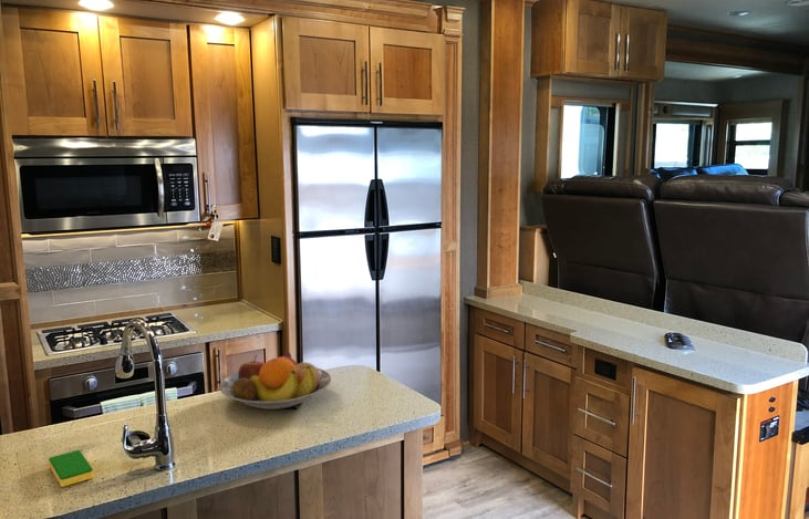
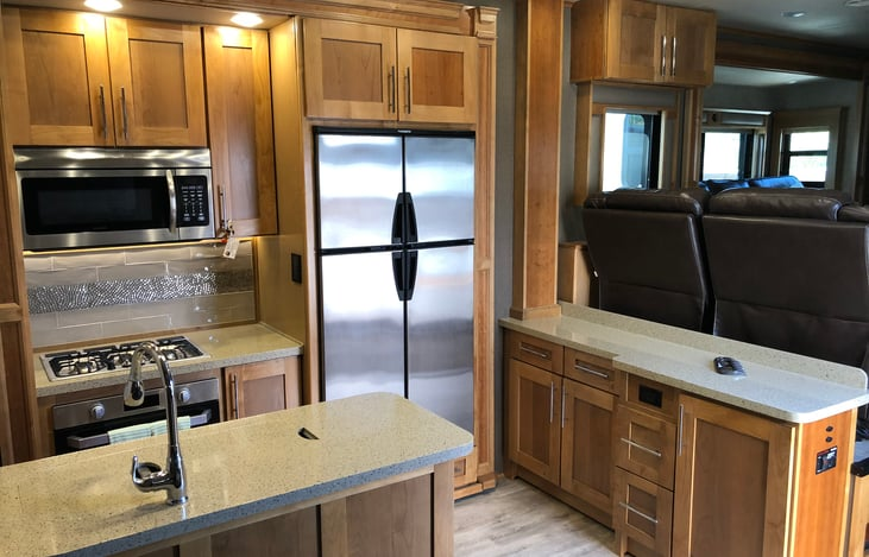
- dish sponge [48,449,94,488]
- fruit bowl [218,351,332,411]
